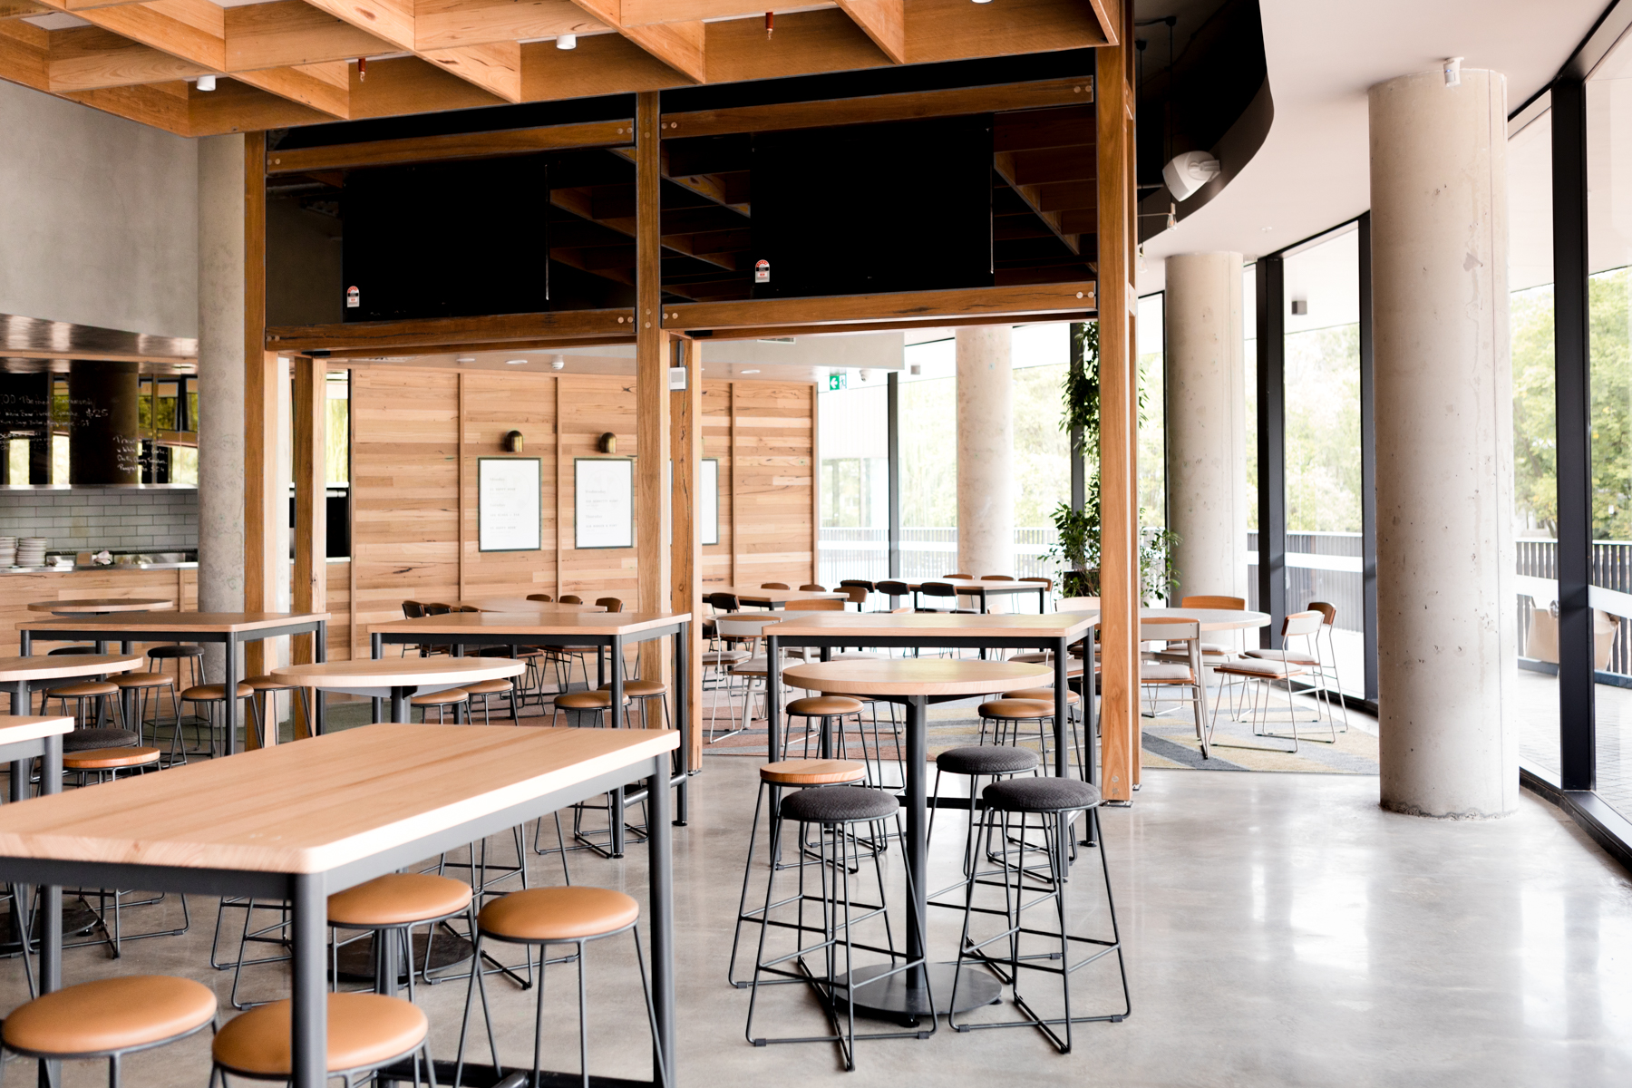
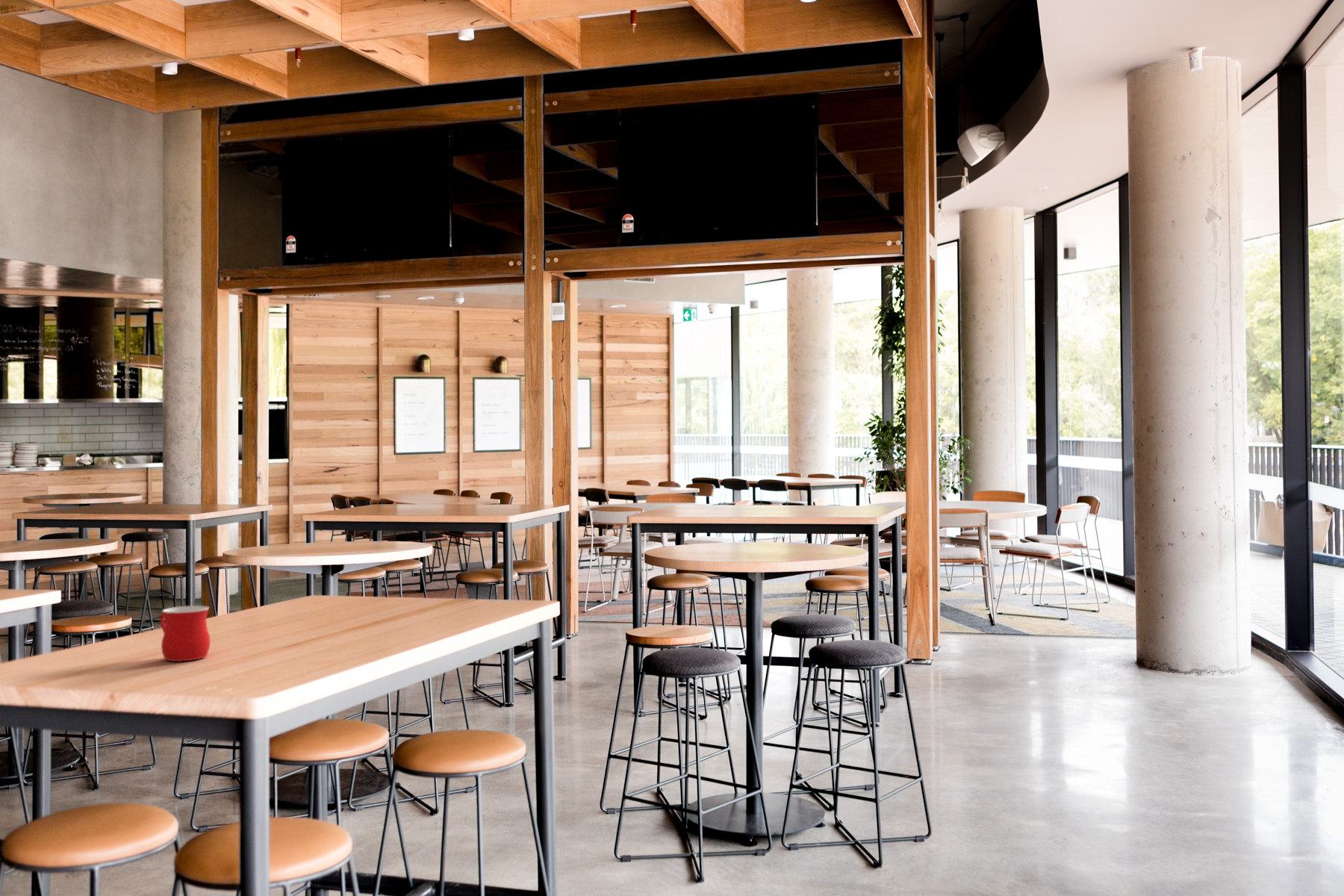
+ mug [159,605,211,662]
